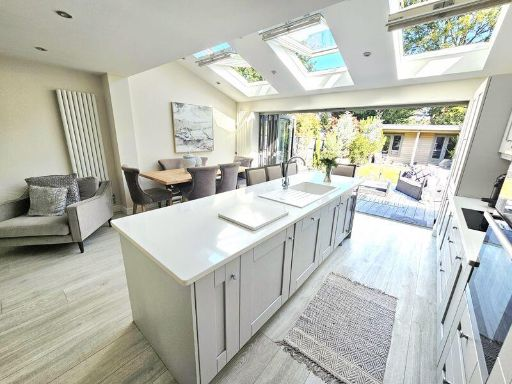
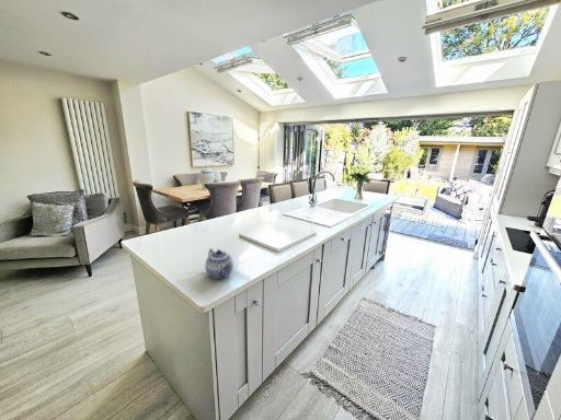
+ teapot [204,247,234,280]
